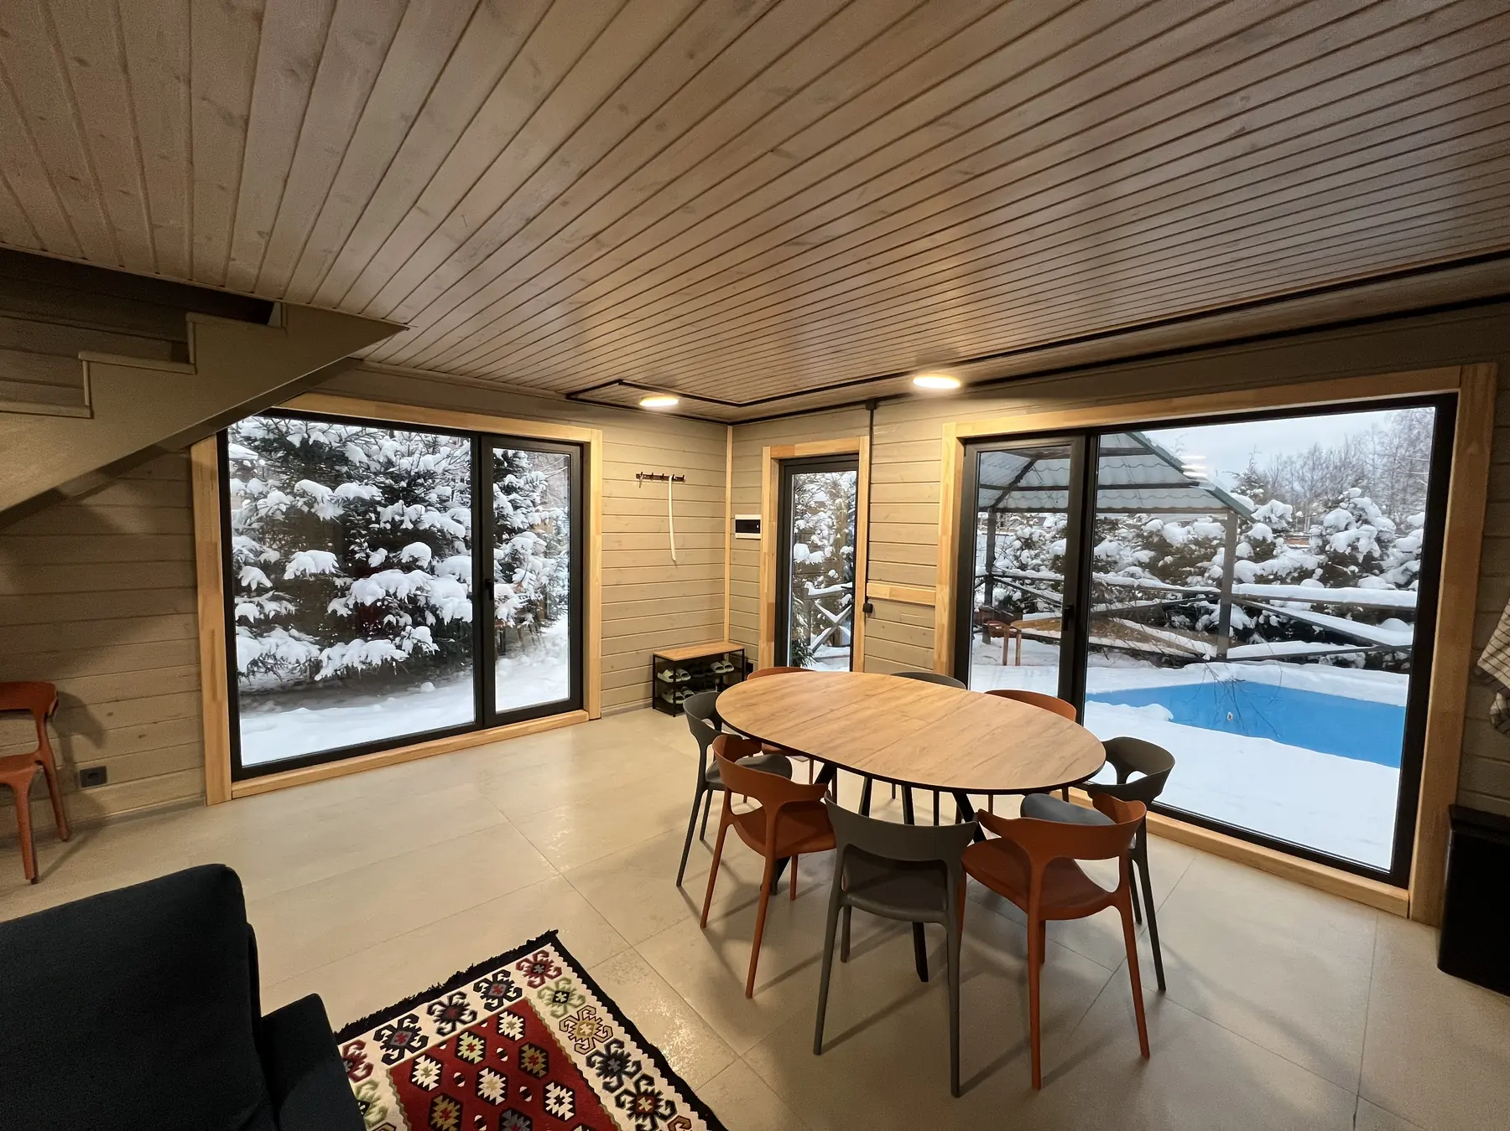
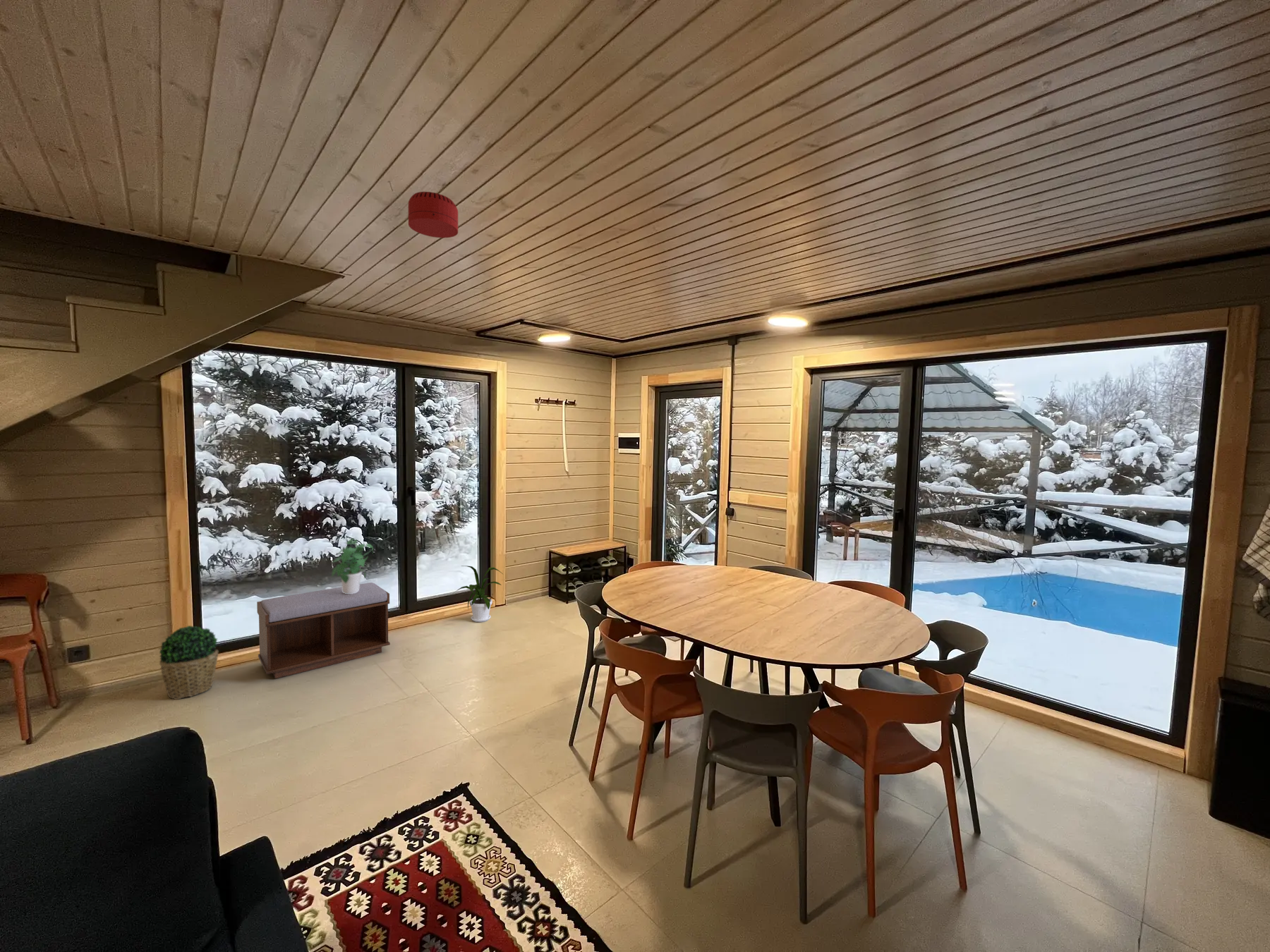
+ potted plant [158,625,219,700]
+ bench [256,582,391,679]
+ house plant [453,565,504,623]
+ smoke detector [408,191,459,238]
+ potted plant [331,537,375,594]
